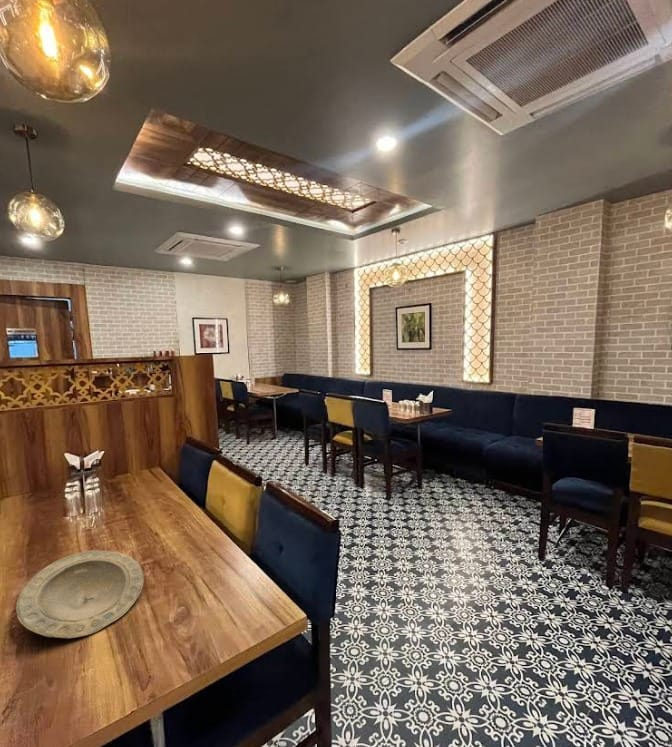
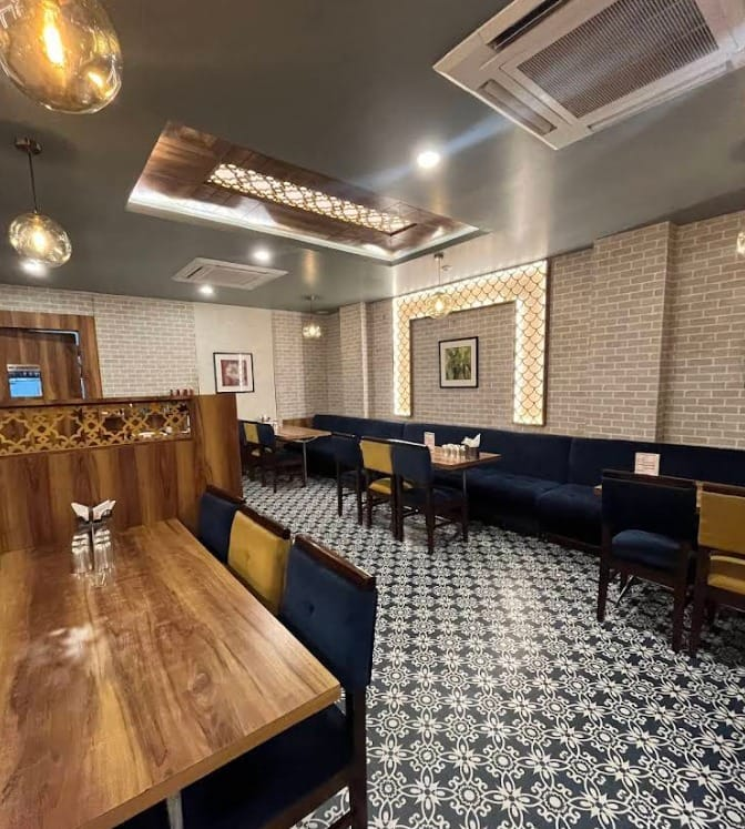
- plate [15,549,145,640]
